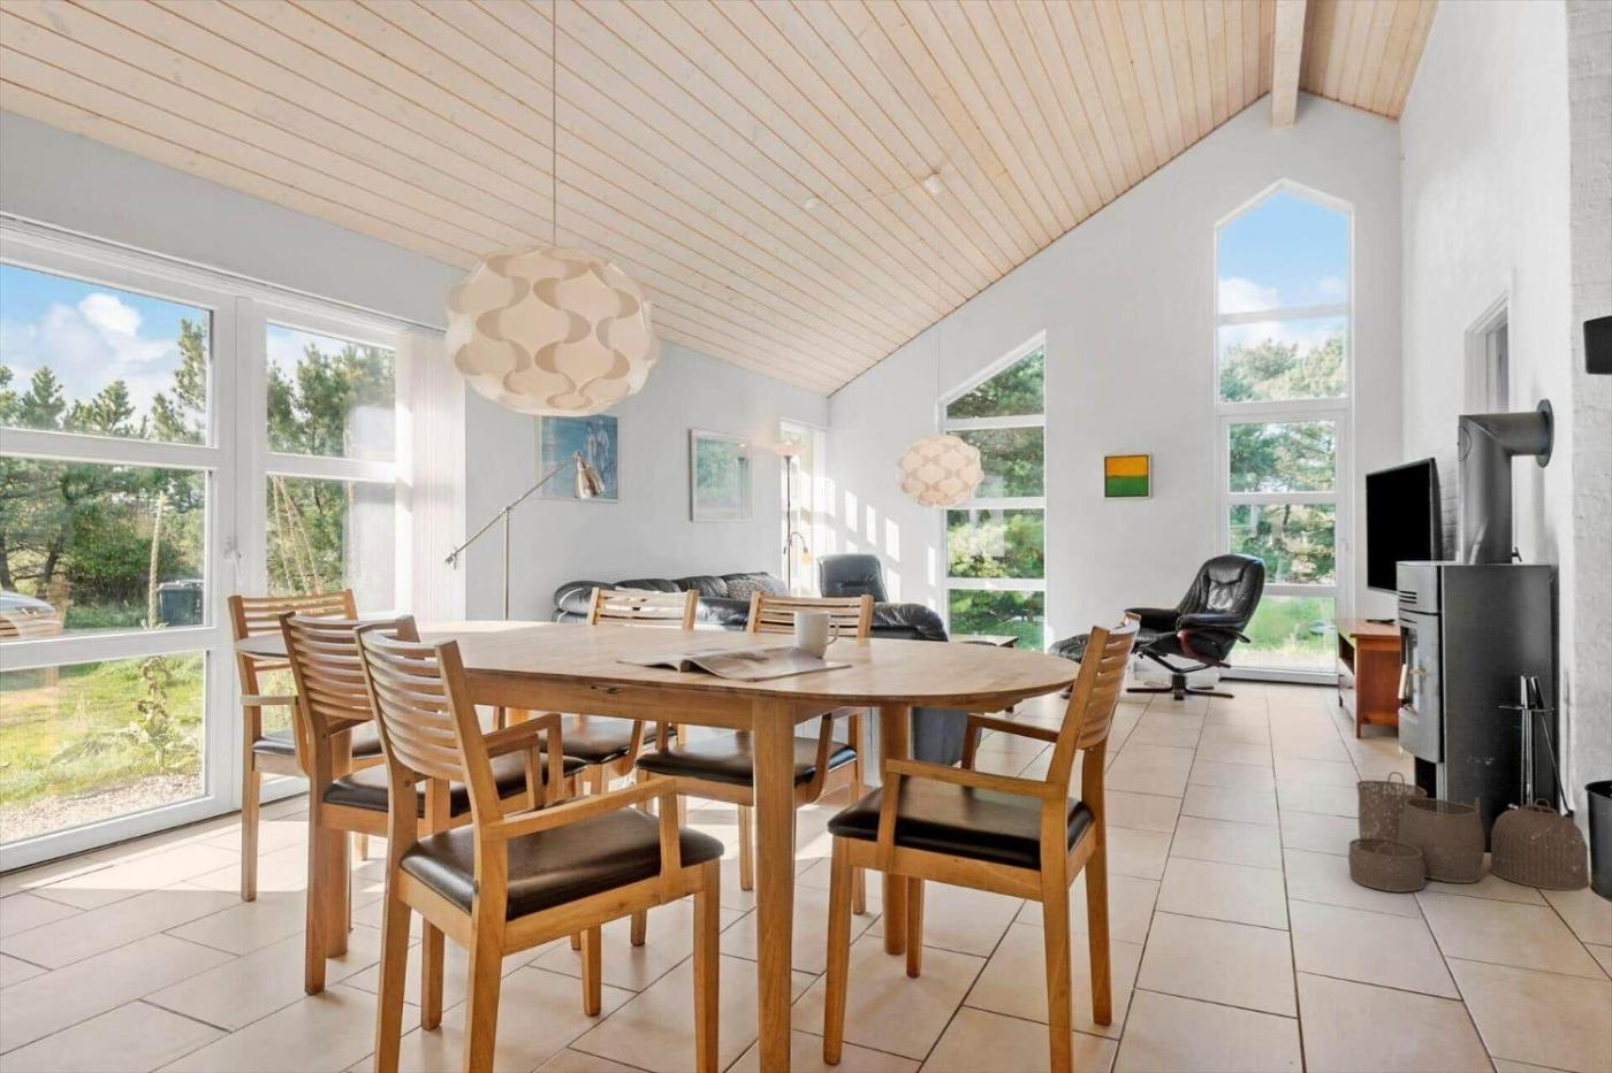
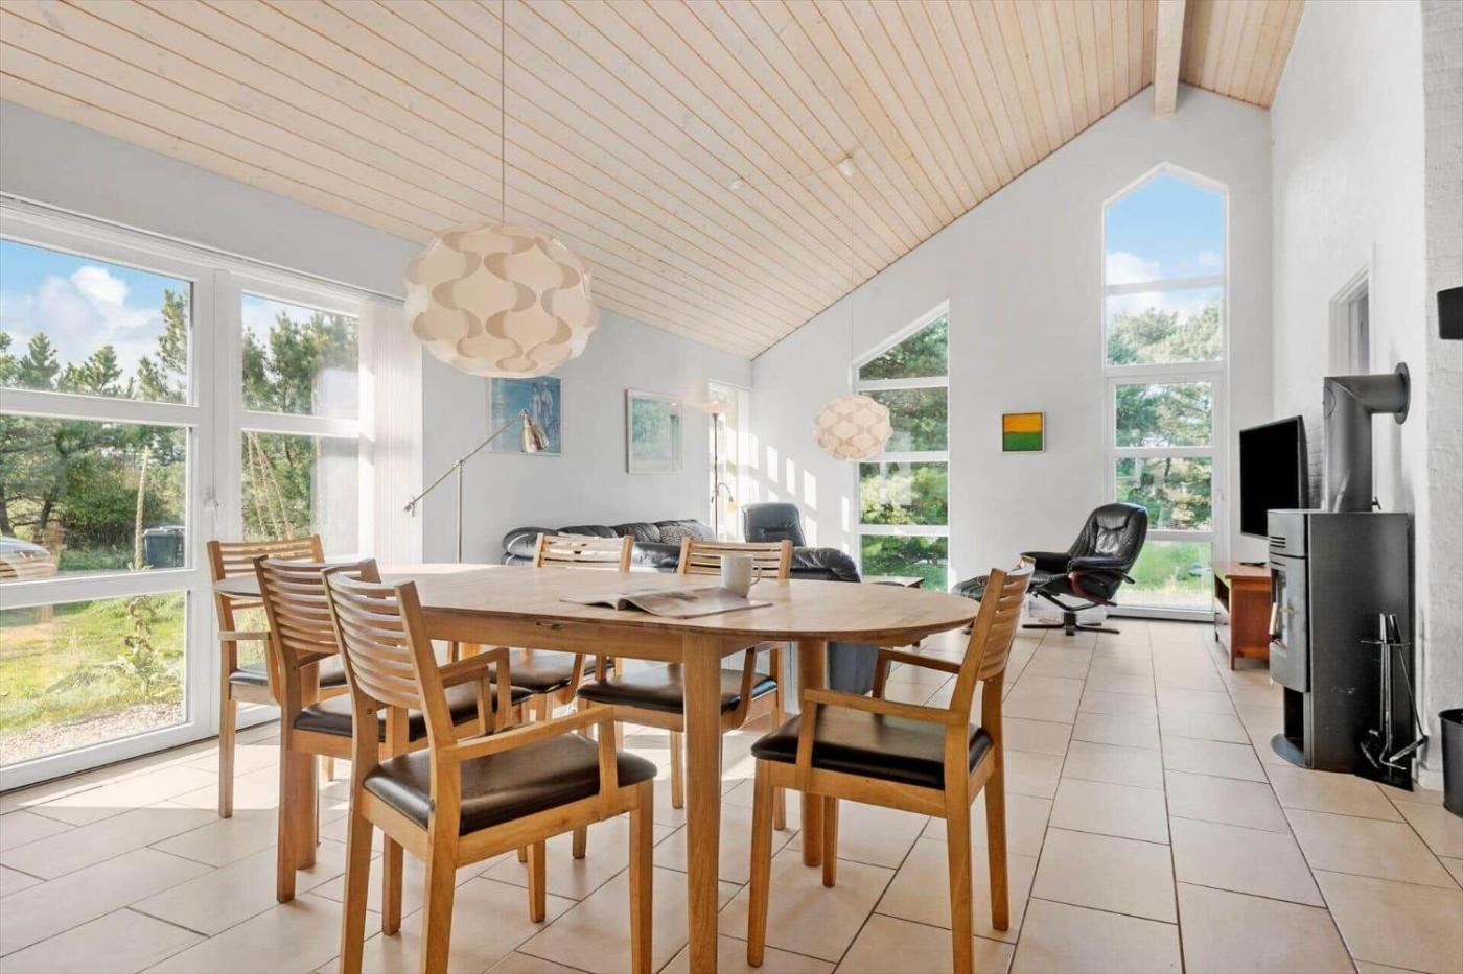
- woven basket [1347,770,1592,893]
